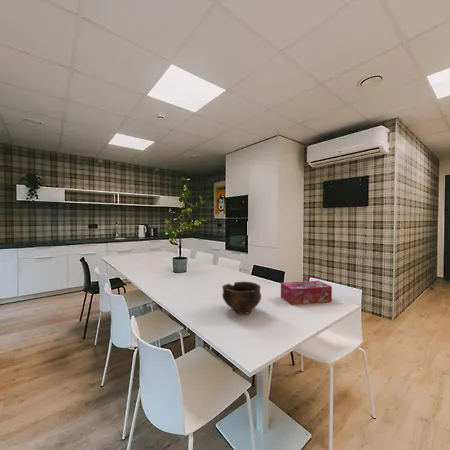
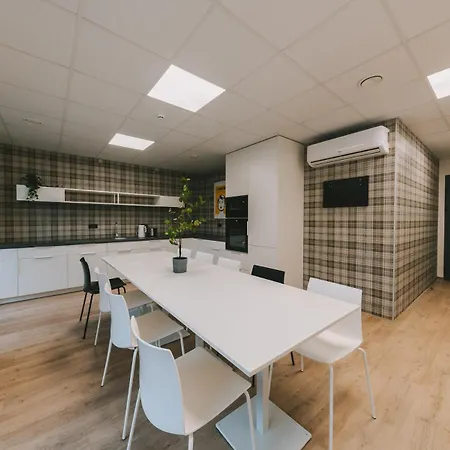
- bowl [221,280,262,315]
- tissue box [280,280,333,306]
